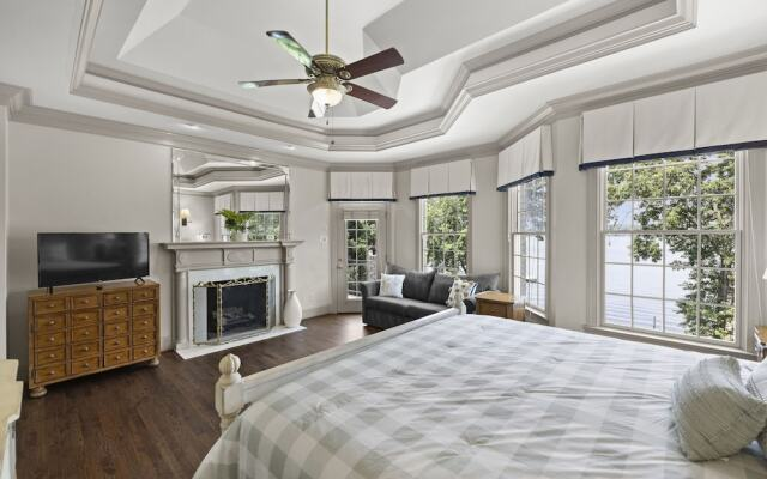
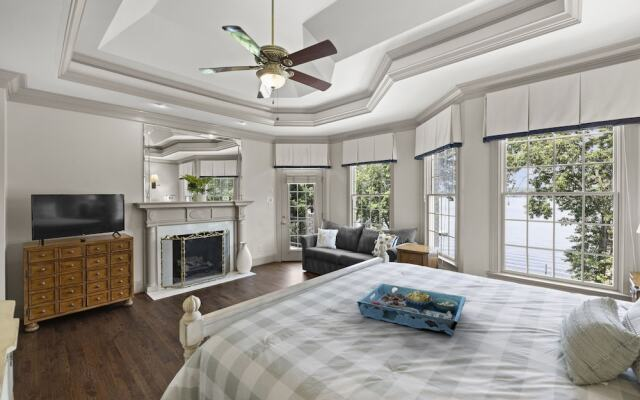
+ serving tray [356,282,467,337]
